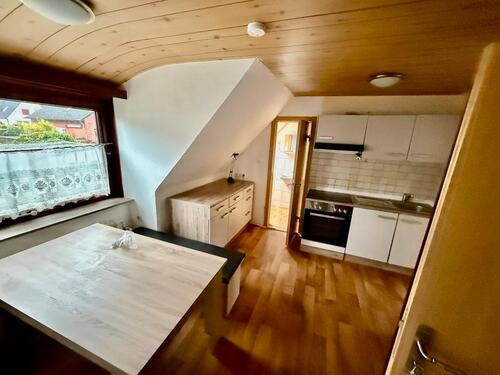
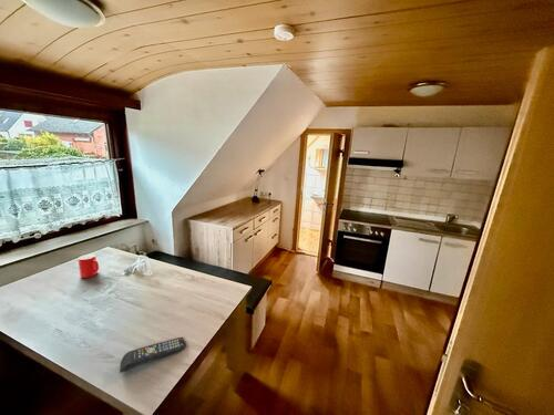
+ cup [78,253,100,279]
+ remote control [119,336,186,374]
